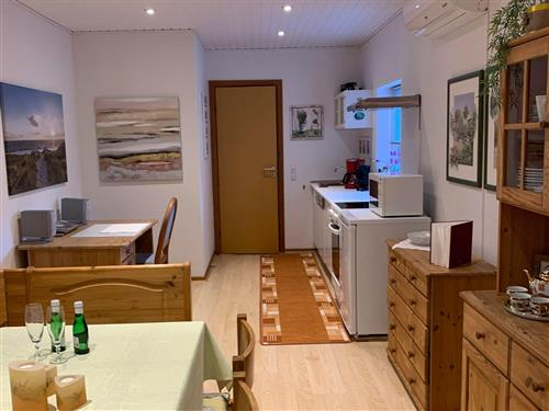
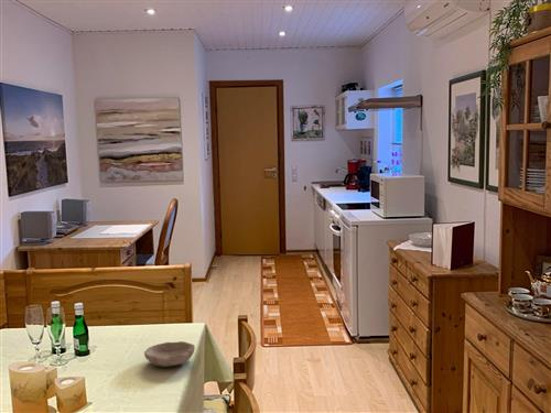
+ bowl [143,340,196,368]
